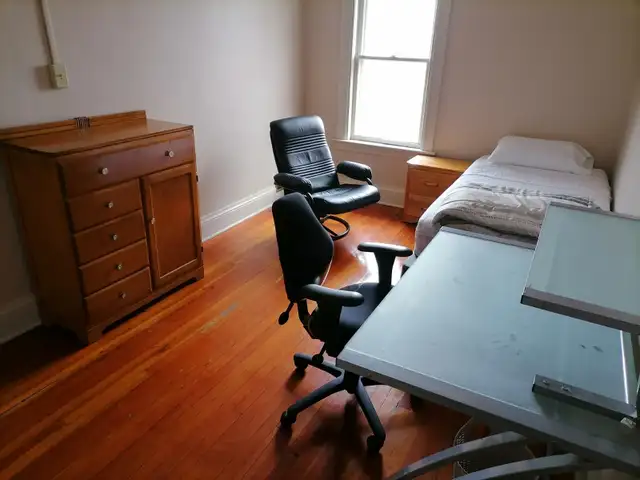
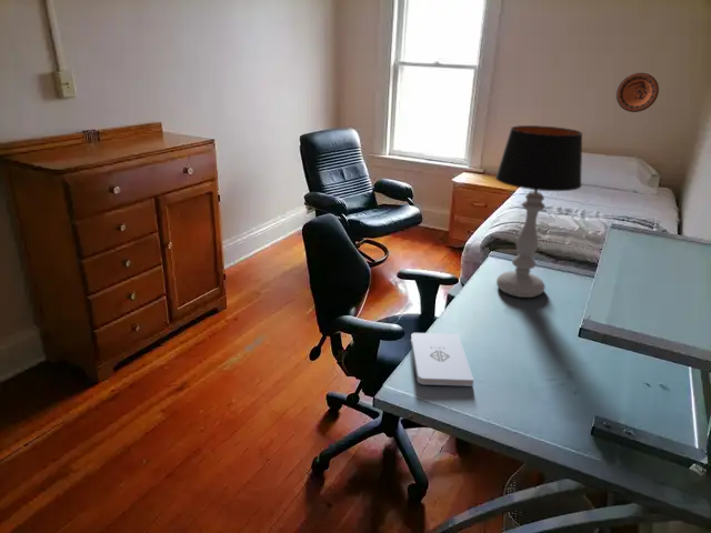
+ decorative plate [615,72,660,113]
+ table lamp [494,124,584,299]
+ notepad [410,332,475,388]
